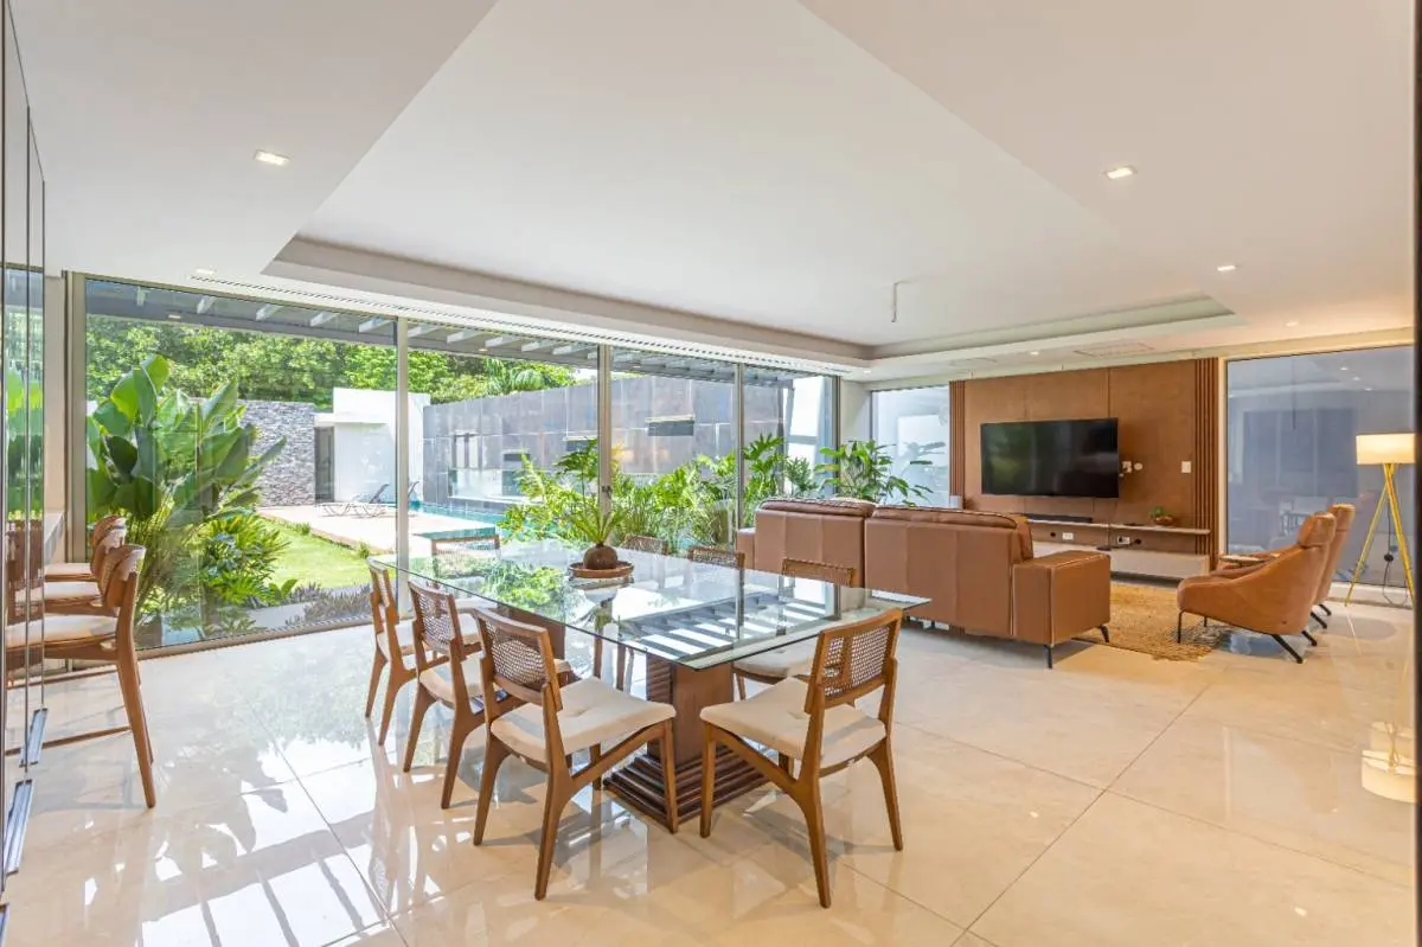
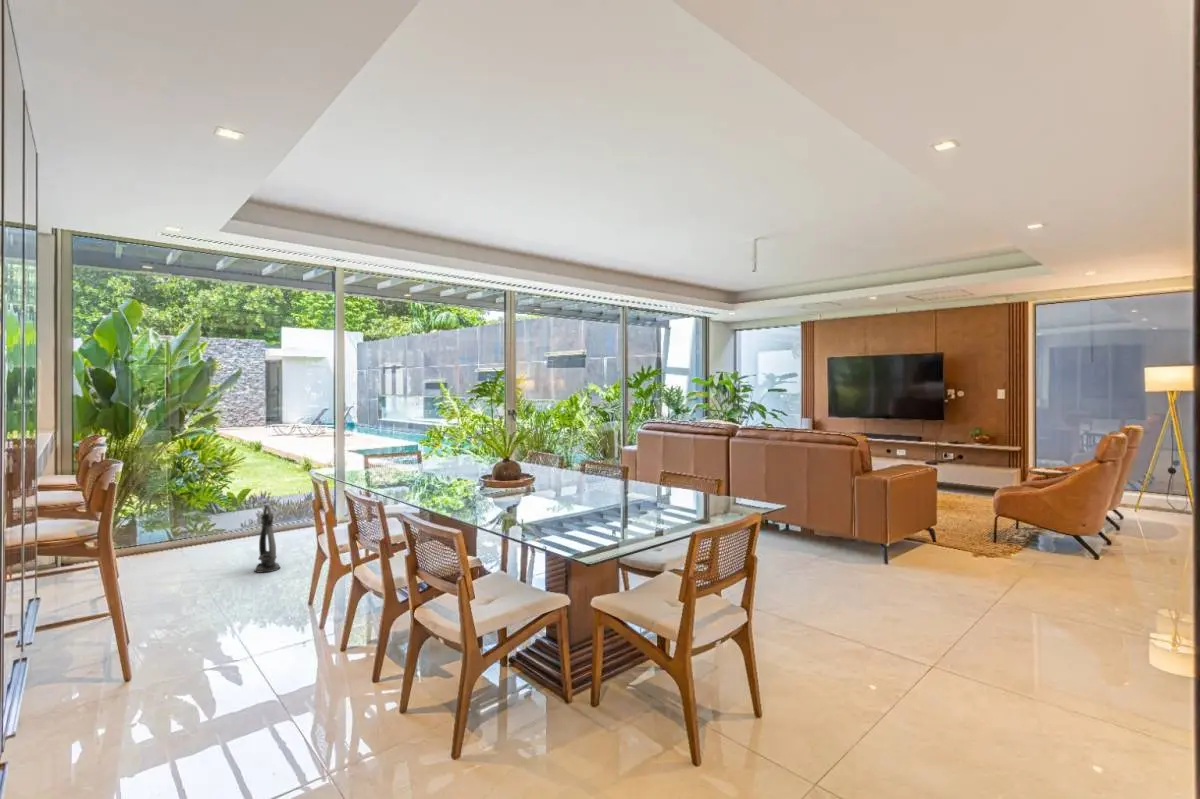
+ lantern [253,504,281,574]
